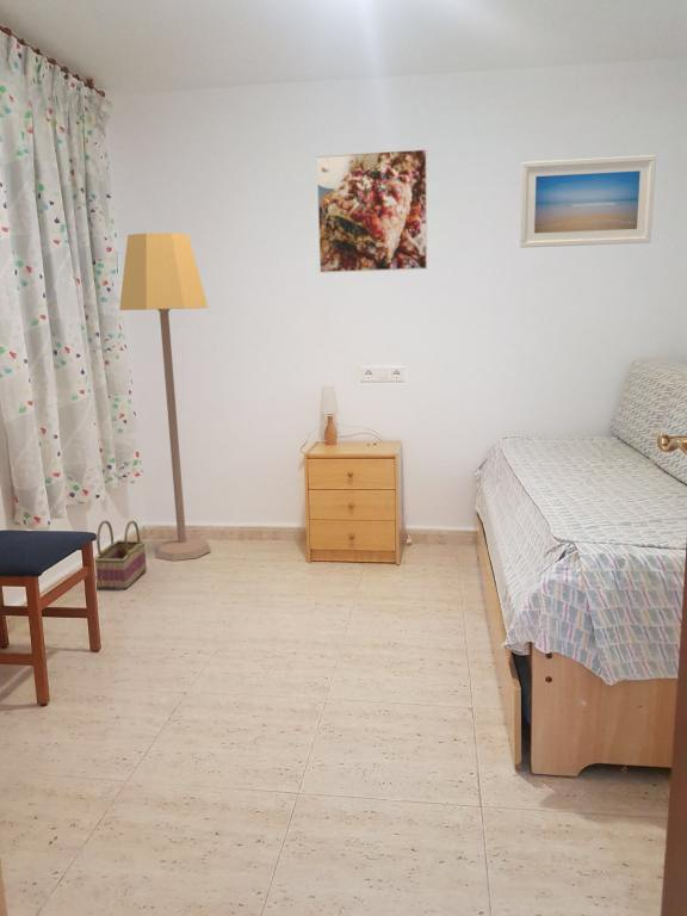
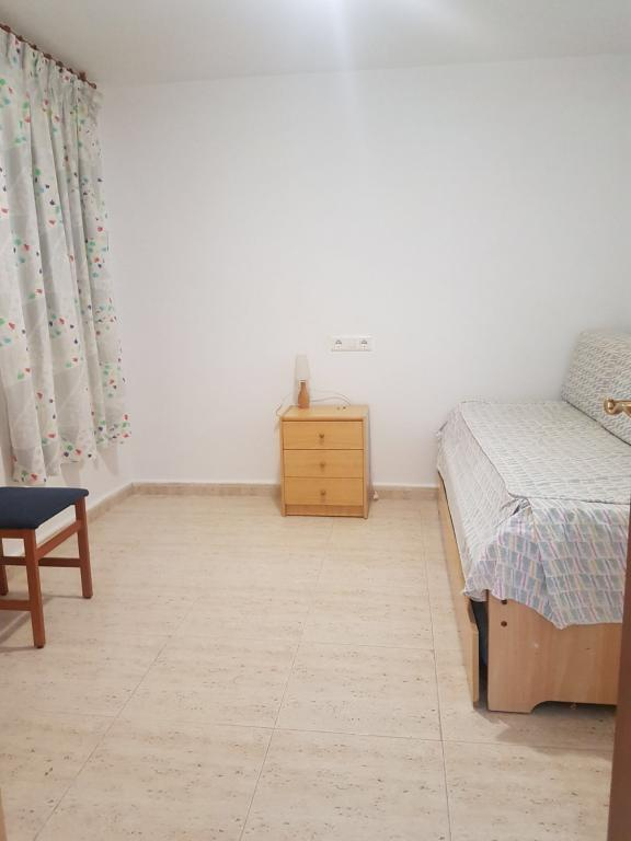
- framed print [315,148,428,274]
- basket [93,519,148,592]
- lamp [118,233,211,562]
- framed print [519,154,657,249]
